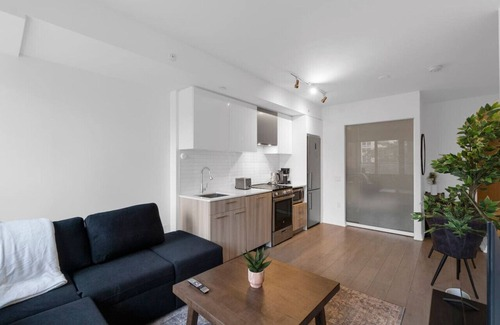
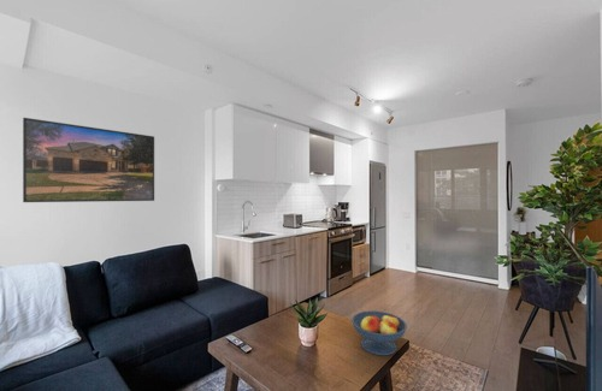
+ fruit bowl [350,309,408,356]
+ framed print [22,117,155,203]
